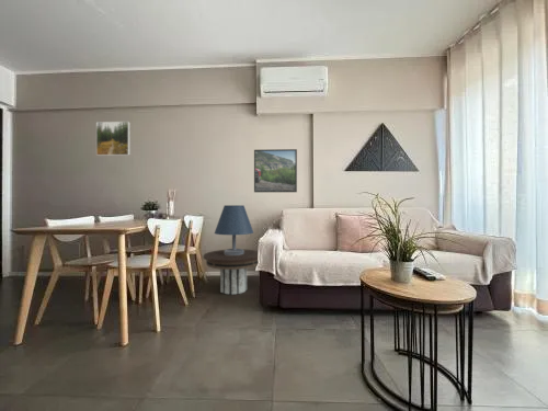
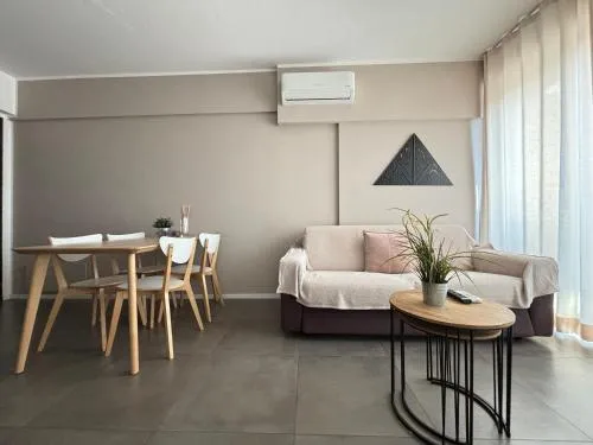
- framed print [253,148,298,193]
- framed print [95,121,132,157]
- table lamp [214,204,254,255]
- side table [203,249,259,296]
